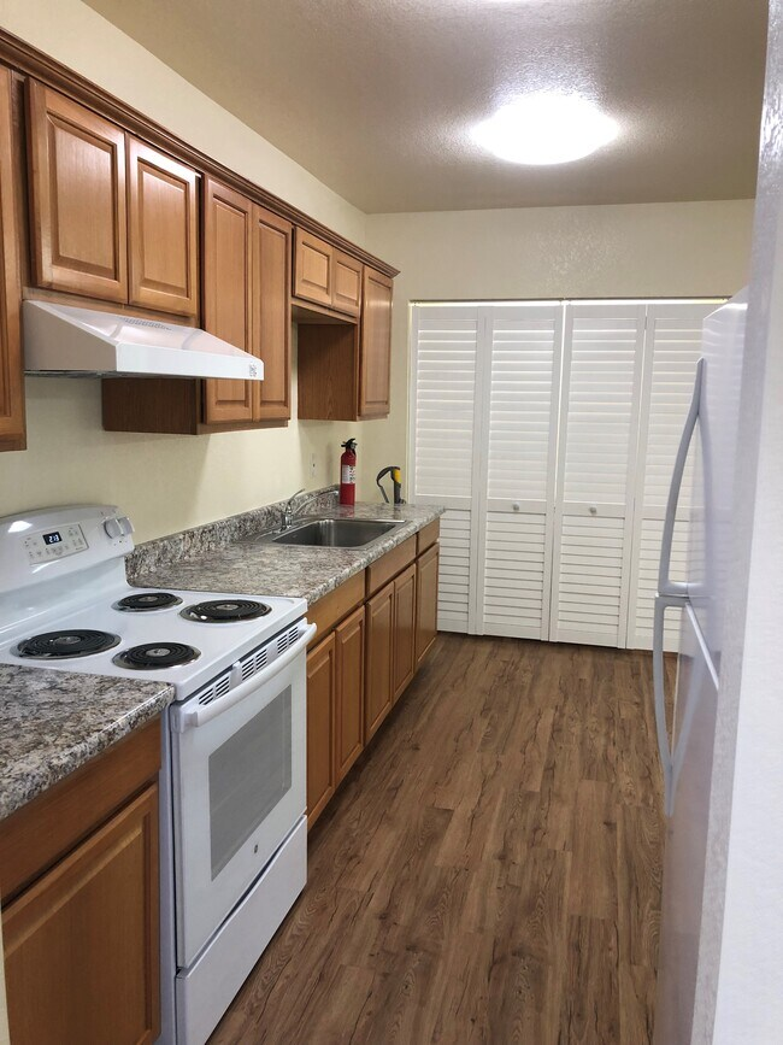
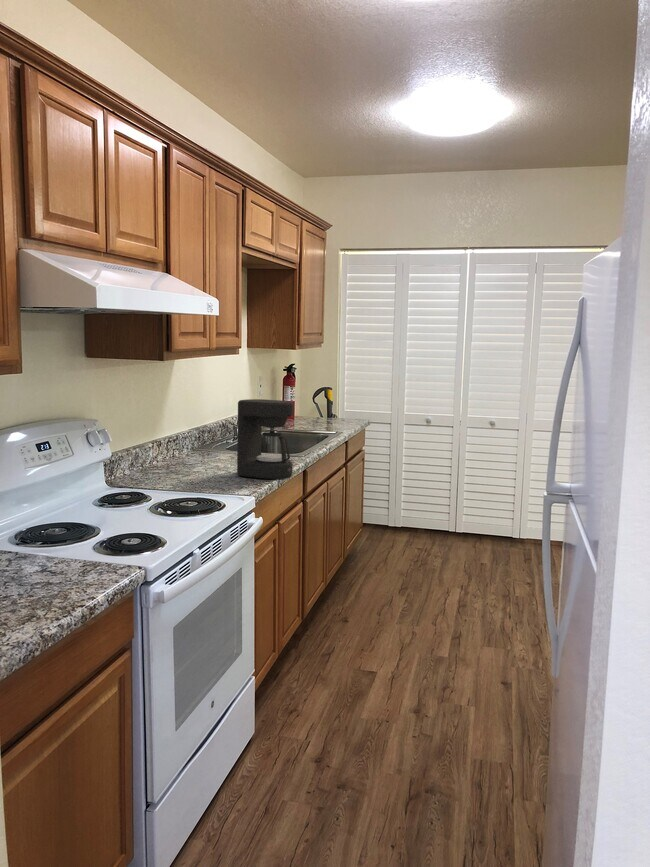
+ coffee maker [236,398,295,480]
